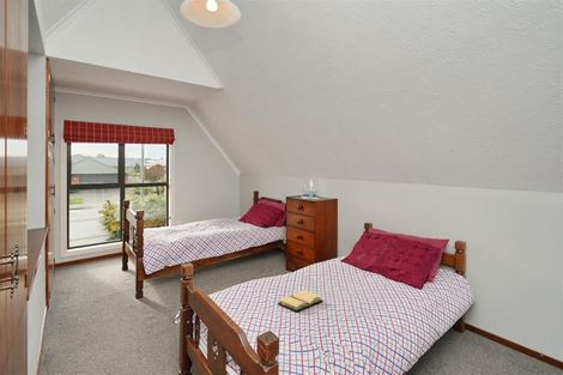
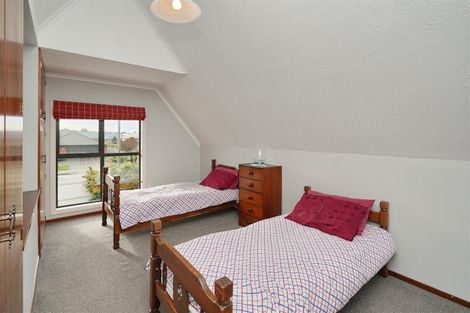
- book [277,289,323,313]
